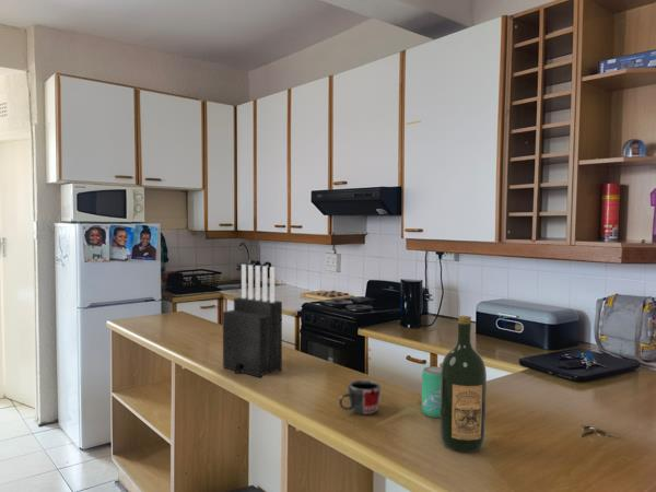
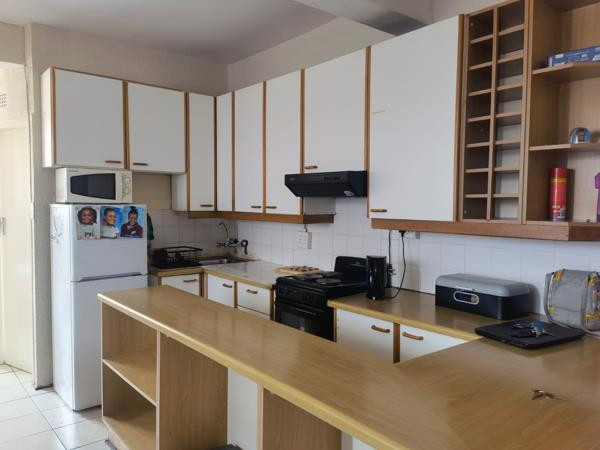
- mug [338,379,383,417]
- knife block [222,263,283,378]
- wine bottle [440,315,488,454]
- beverage can [421,365,442,419]
